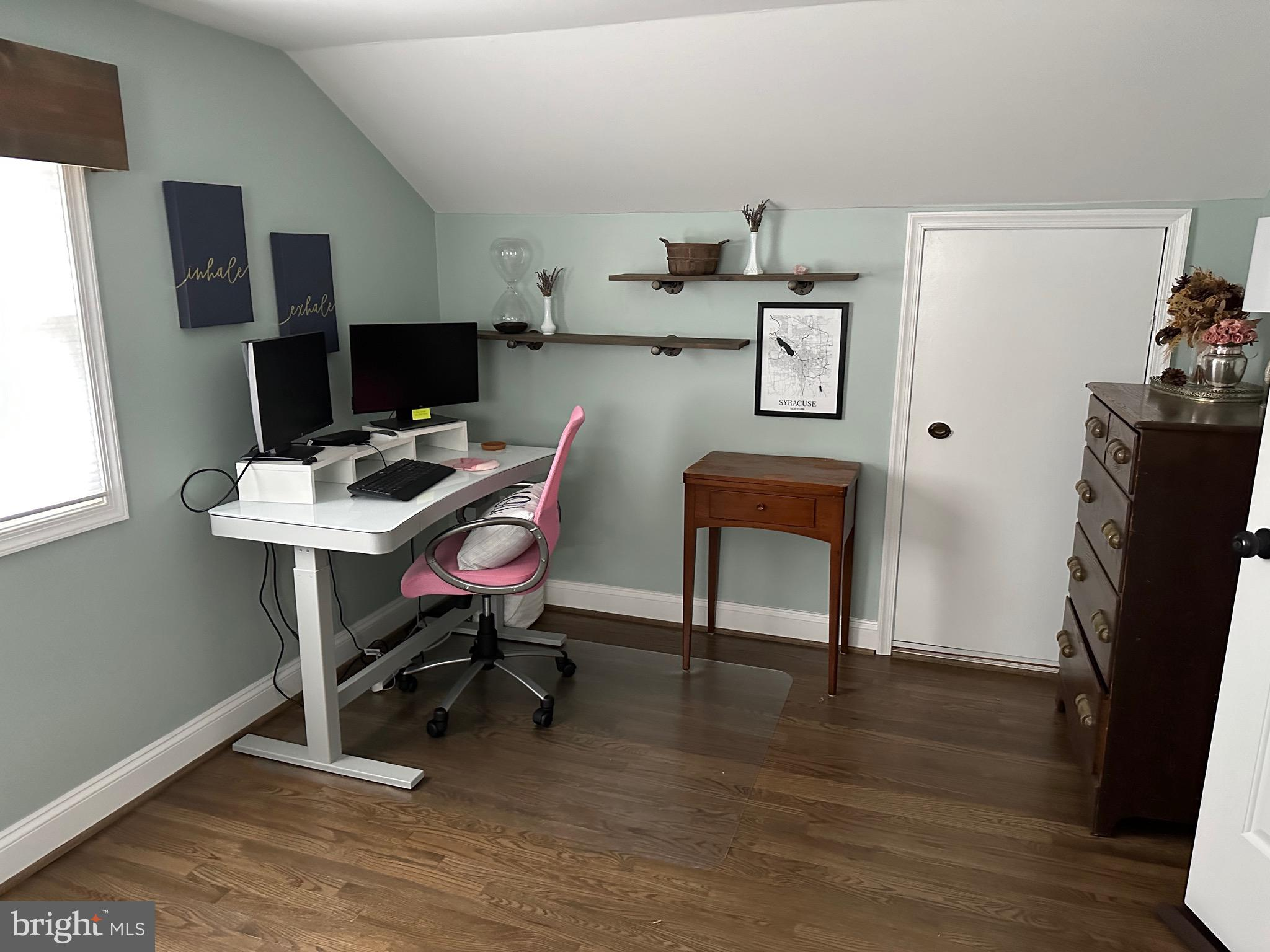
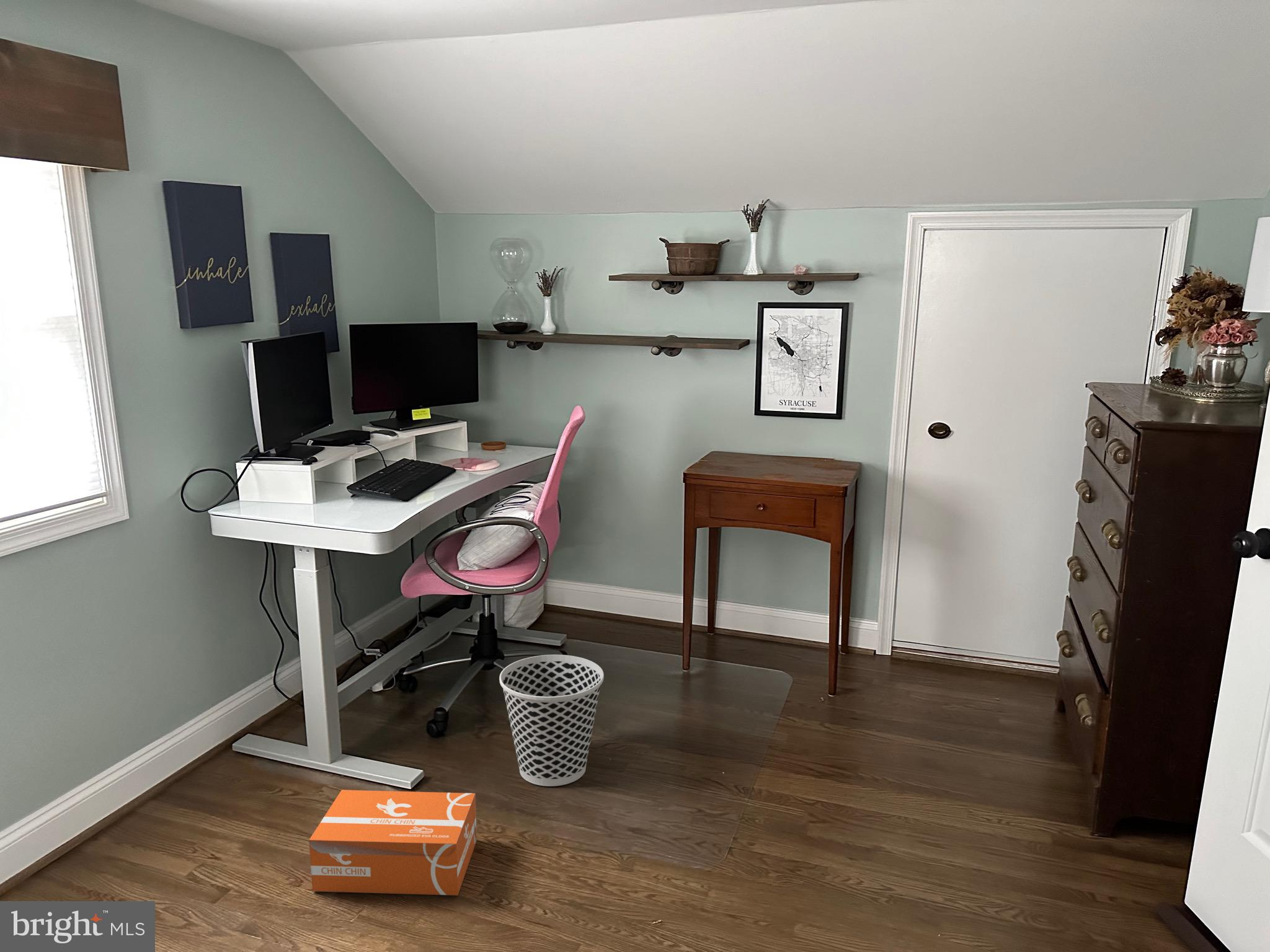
+ wastebasket [499,654,605,787]
+ cardboard box [308,789,477,896]
